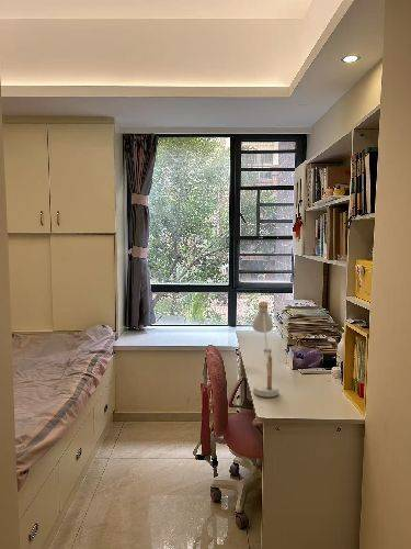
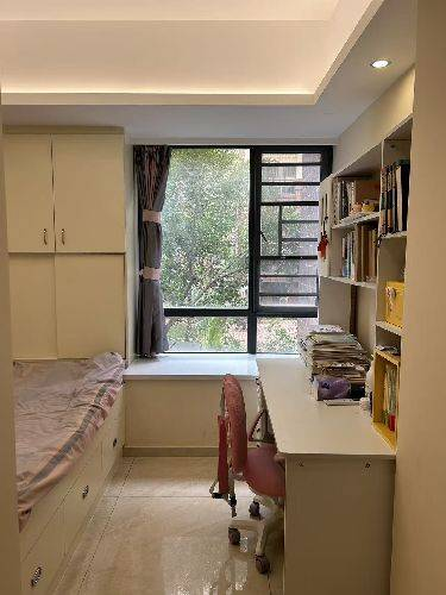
- desk lamp [251,301,279,397]
